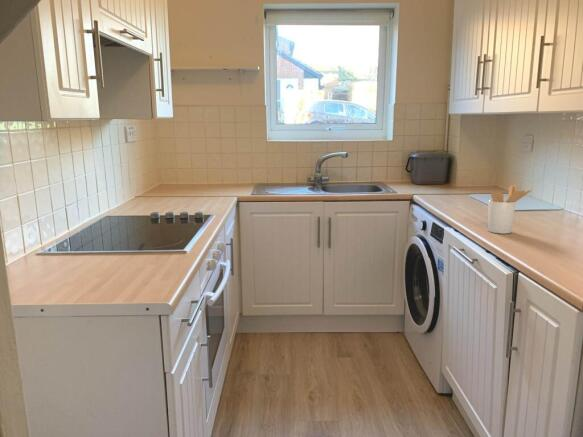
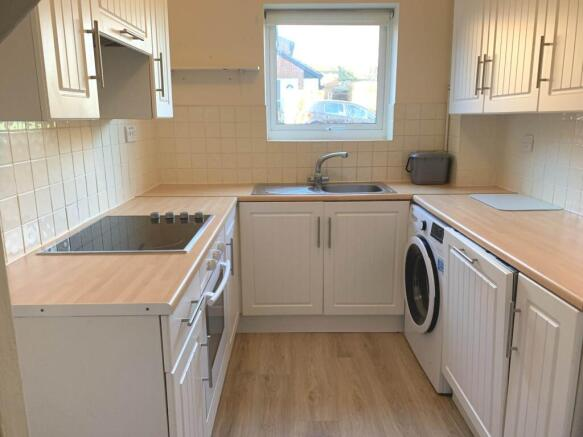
- utensil holder [487,184,532,235]
